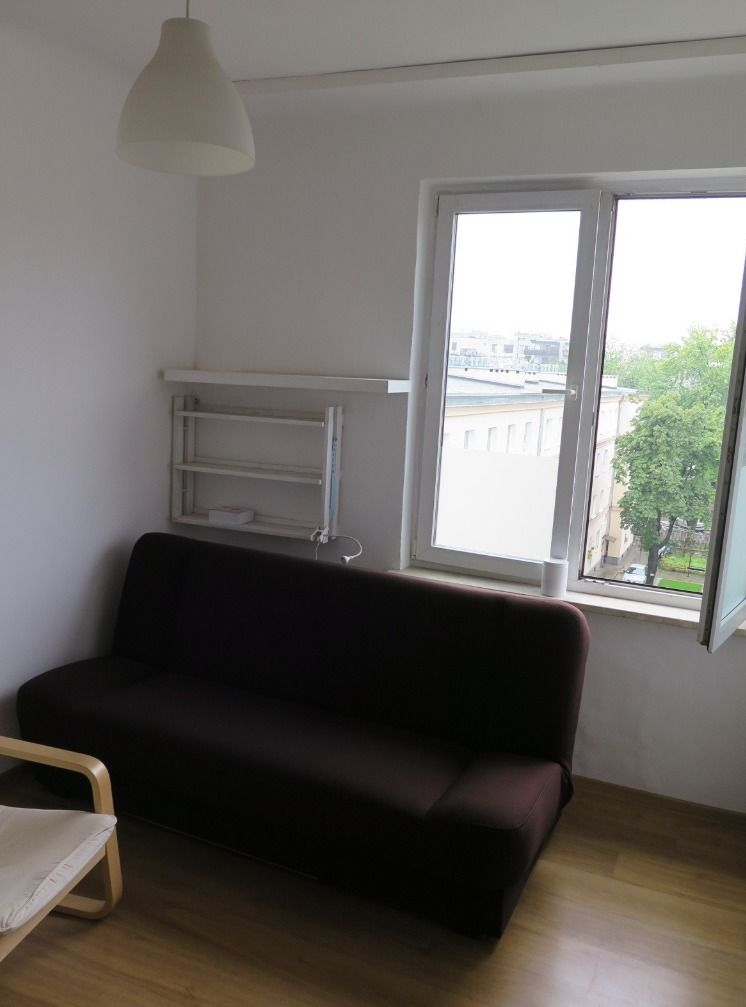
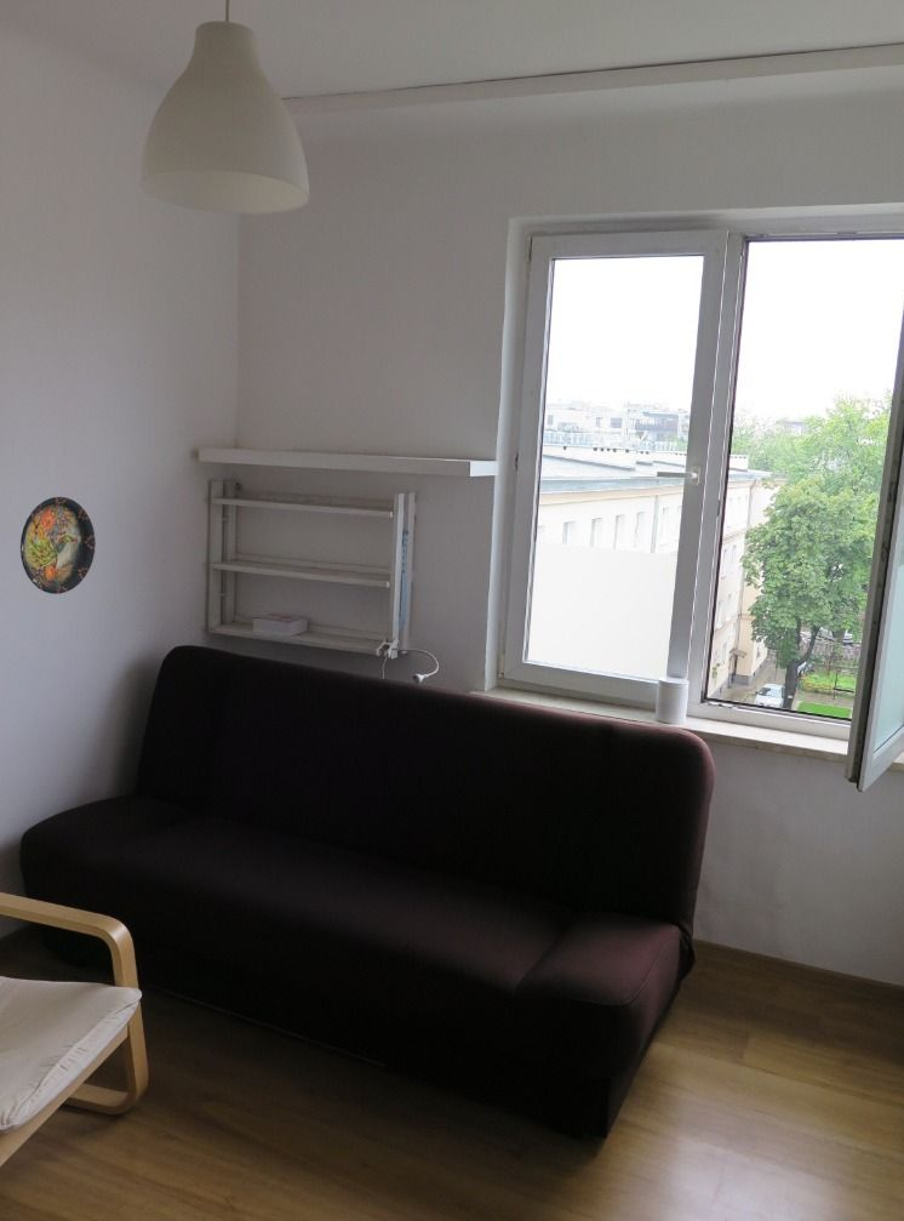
+ decorative plate [19,496,97,595]
